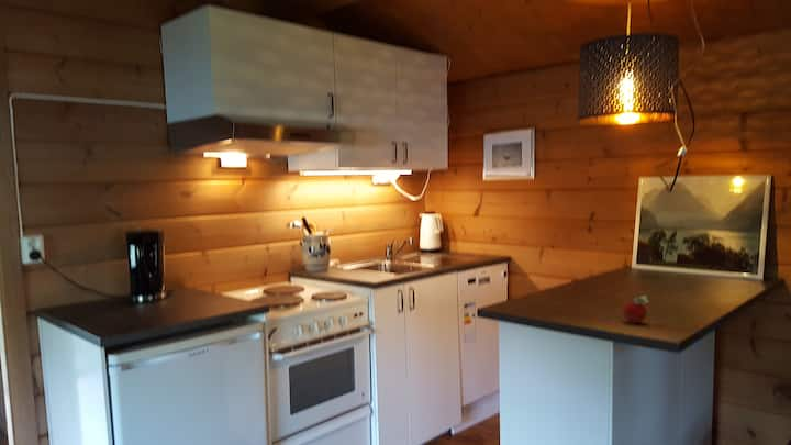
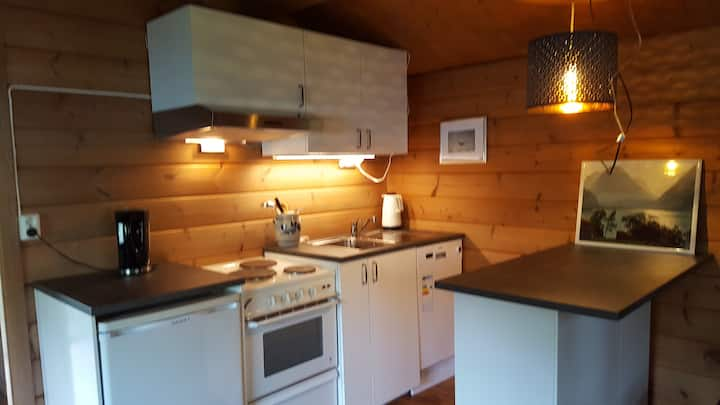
- fruit [622,294,649,324]
